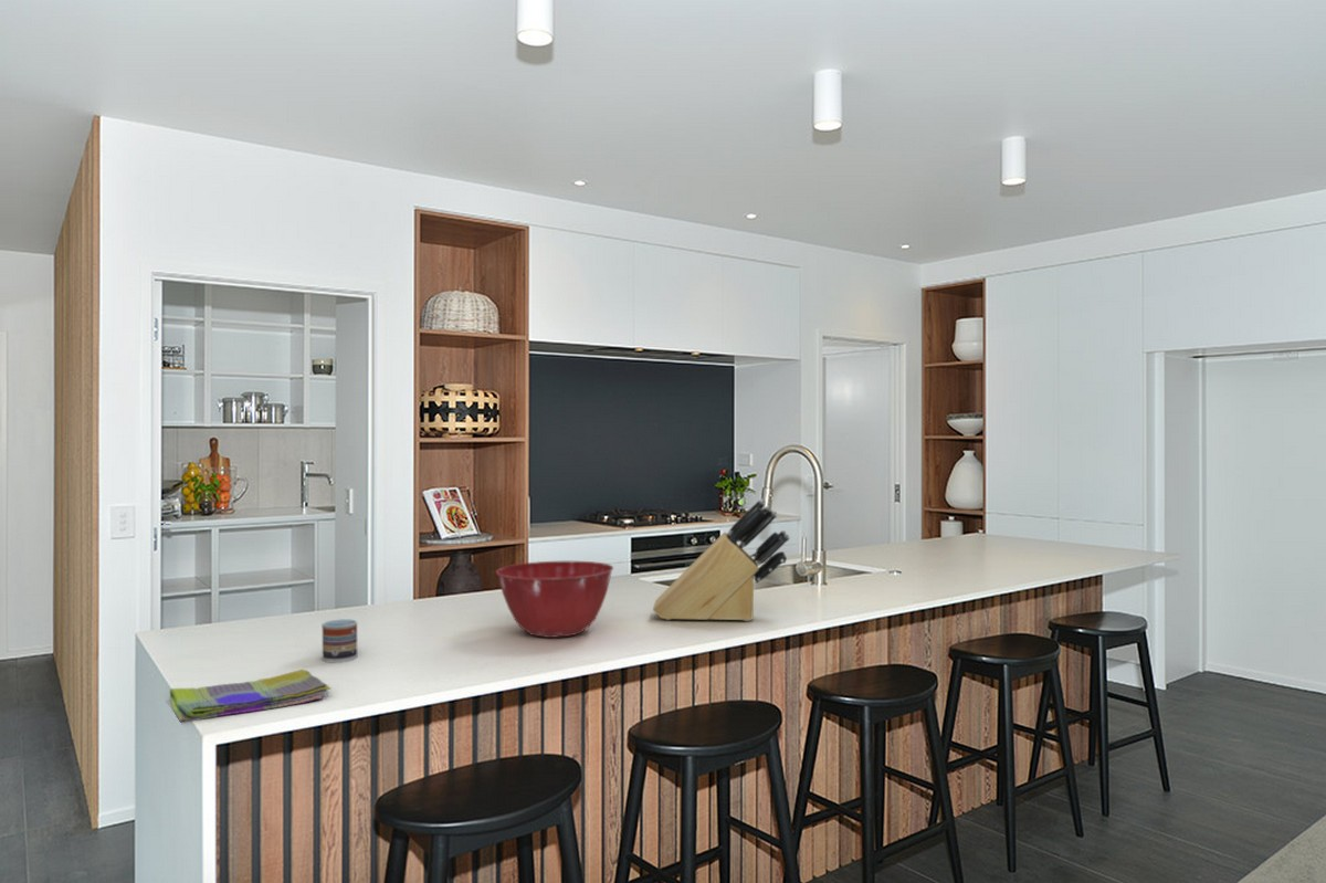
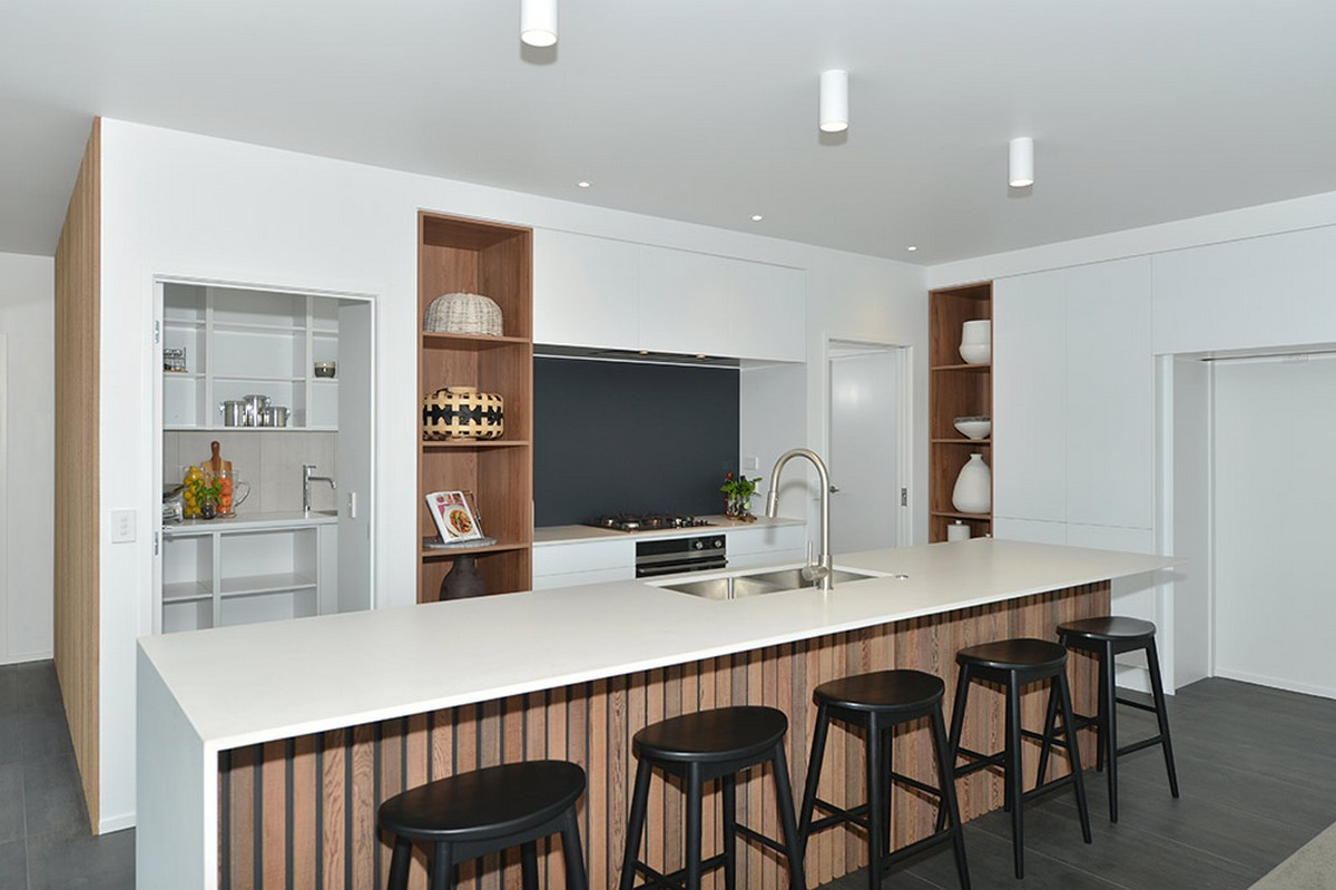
- cup [320,618,358,664]
- knife block [652,498,791,622]
- dish towel [169,669,332,723]
- mixing bowl [495,560,614,639]
